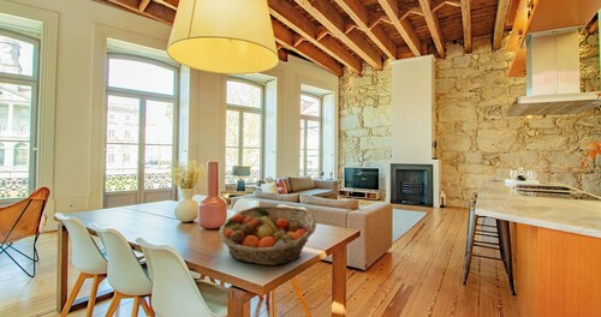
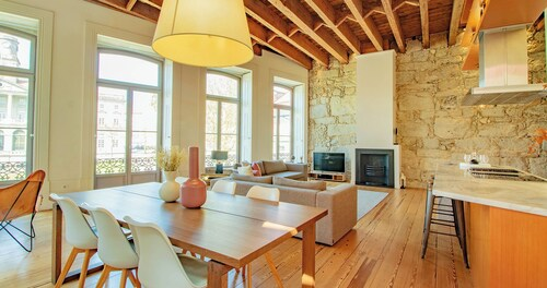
- fruit basket [218,205,317,267]
